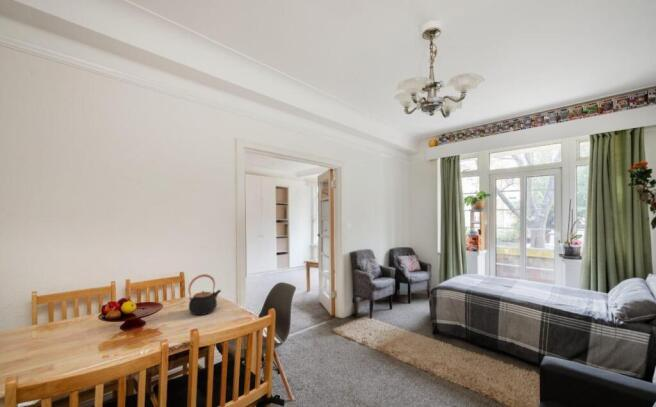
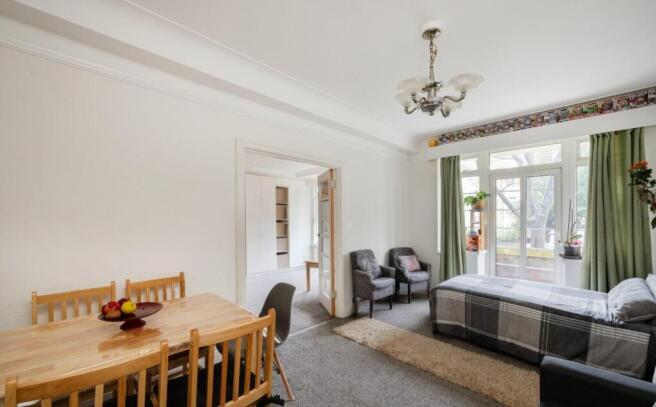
- teapot [187,273,222,316]
